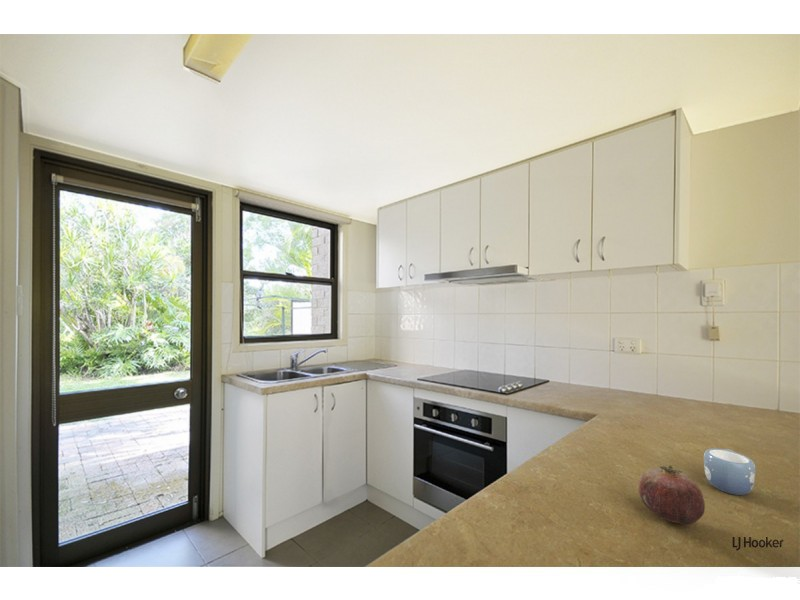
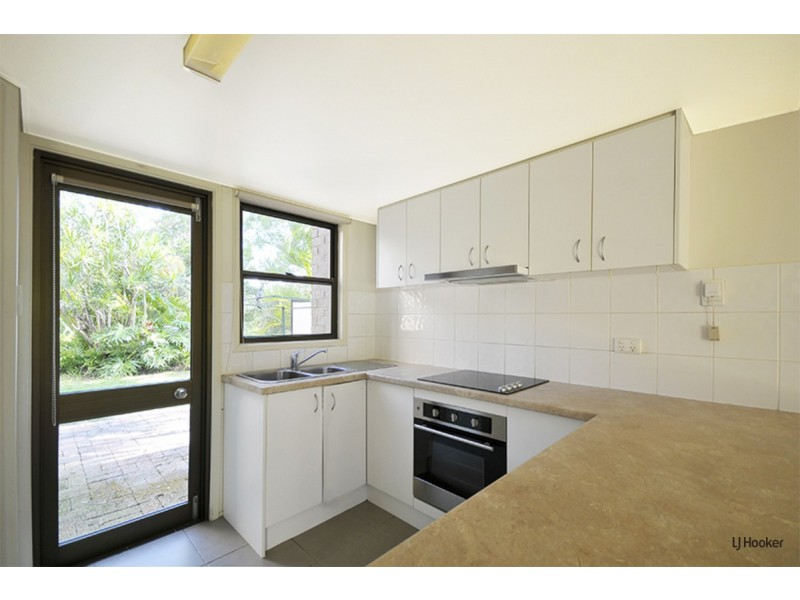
- fruit [637,464,706,525]
- mug [703,448,757,496]
